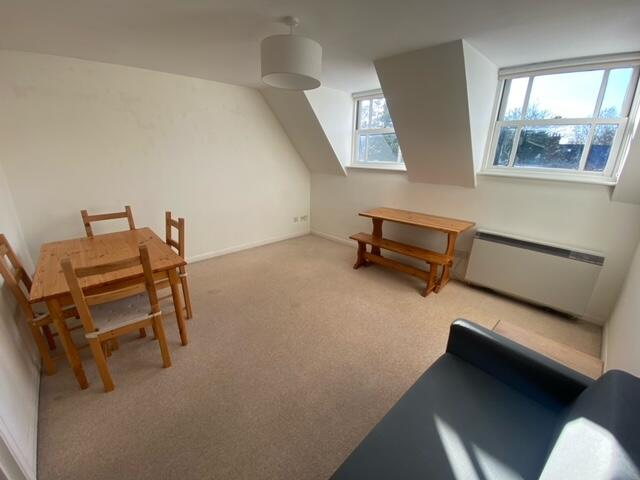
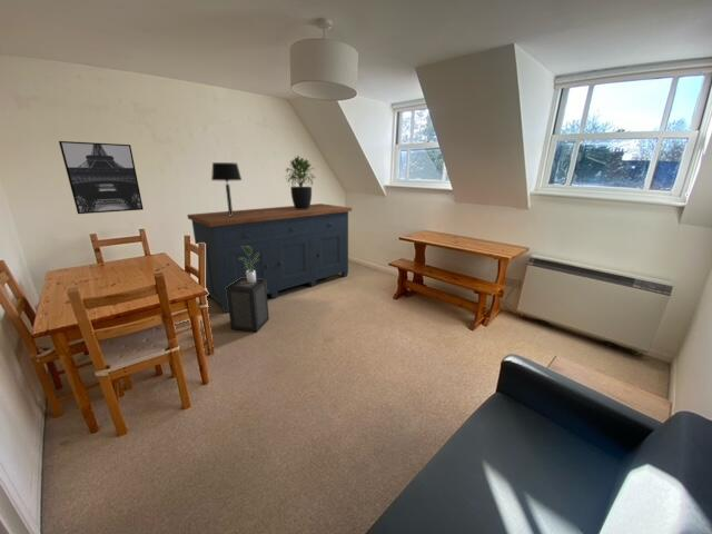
+ table lamp [210,161,243,216]
+ sideboard [187,202,353,314]
+ wall art [58,140,145,215]
+ potted plant [283,155,316,209]
+ speaker [226,278,270,333]
+ potted plant [239,246,259,283]
